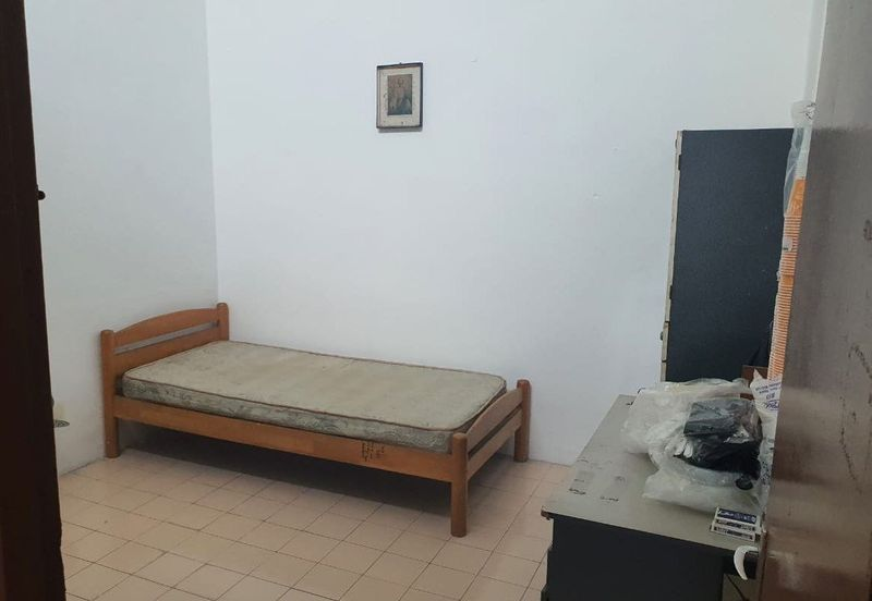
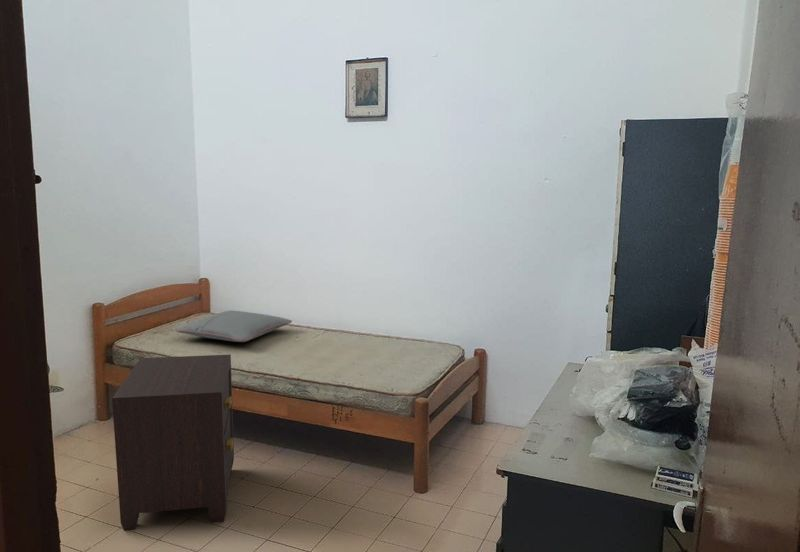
+ nightstand [111,353,235,532]
+ pillow [174,310,293,343]
